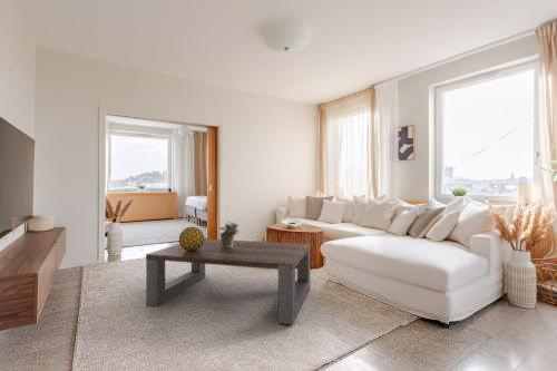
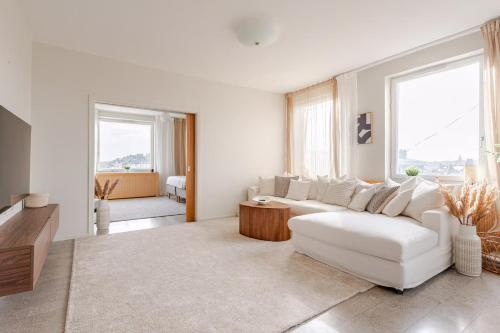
- coffee table [145,237,312,325]
- decorative ball [178,226,205,252]
- potted plant [218,219,240,247]
